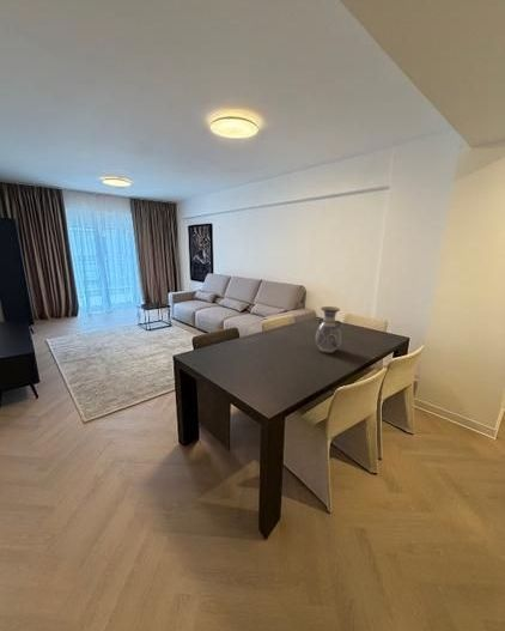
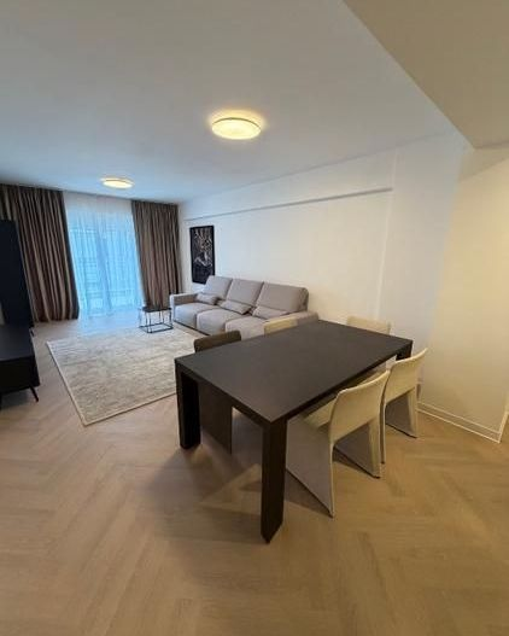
- vase [315,305,342,353]
